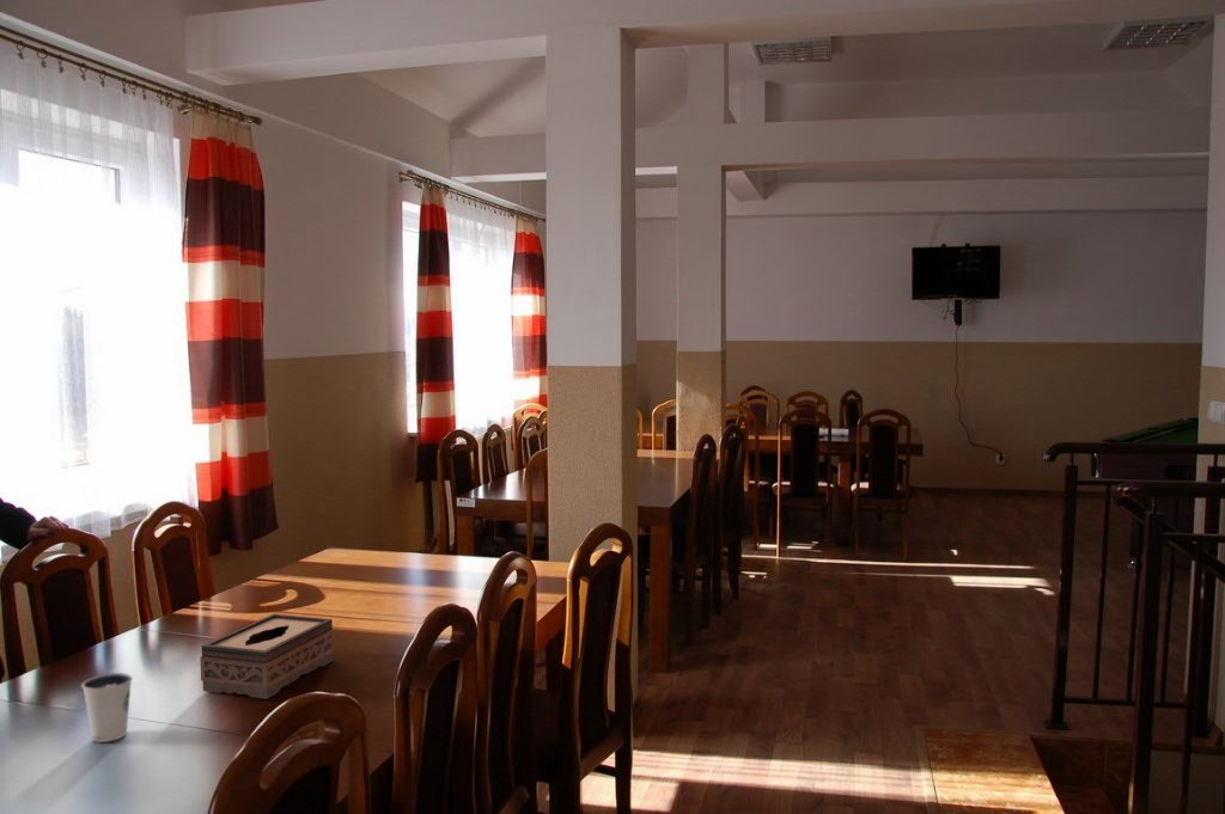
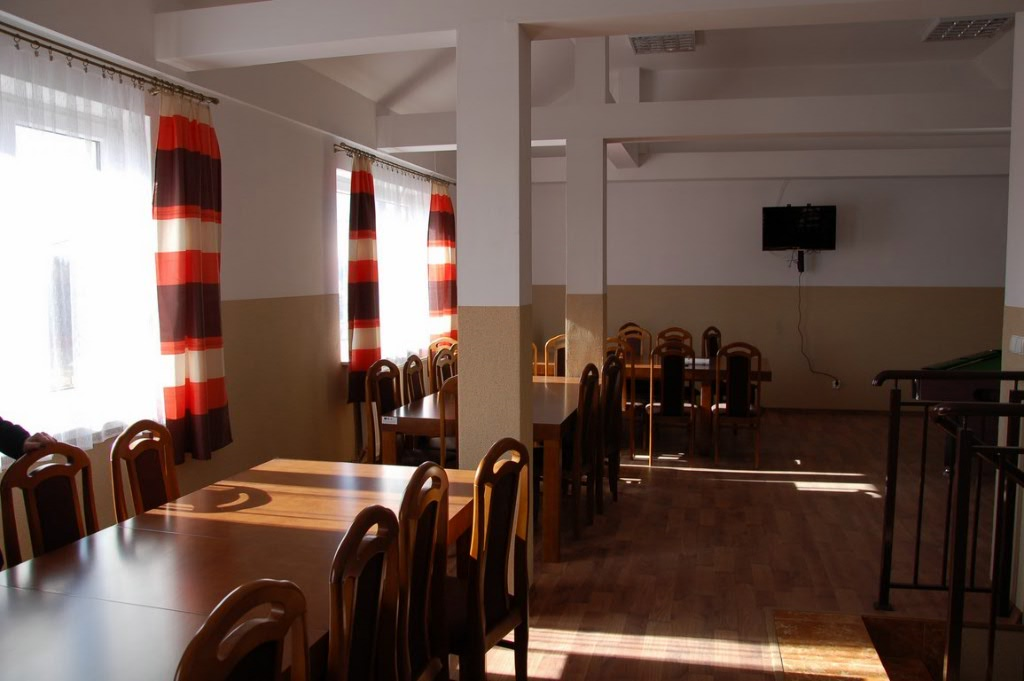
- tissue box [199,613,335,700]
- dixie cup [80,672,134,743]
